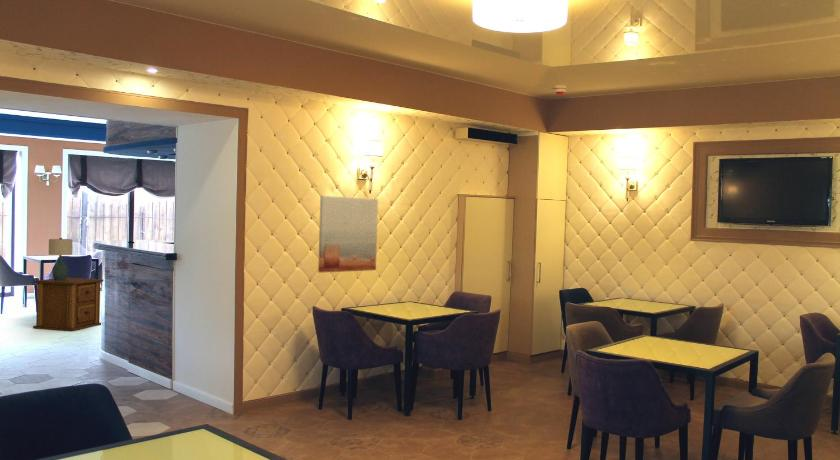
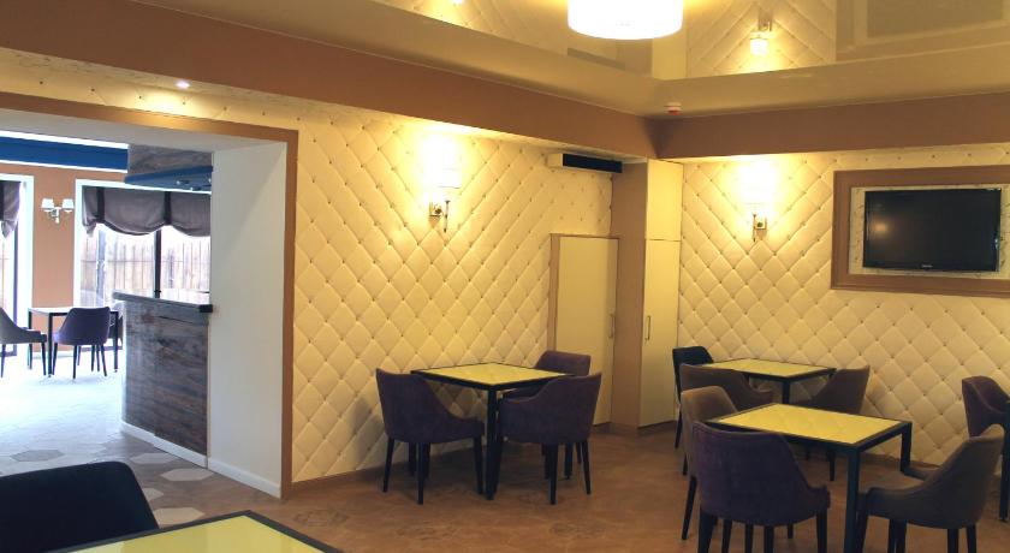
- table lamp [48,237,73,281]
- side table [32,277,104,332]
- wall art [317,195,379,274]
